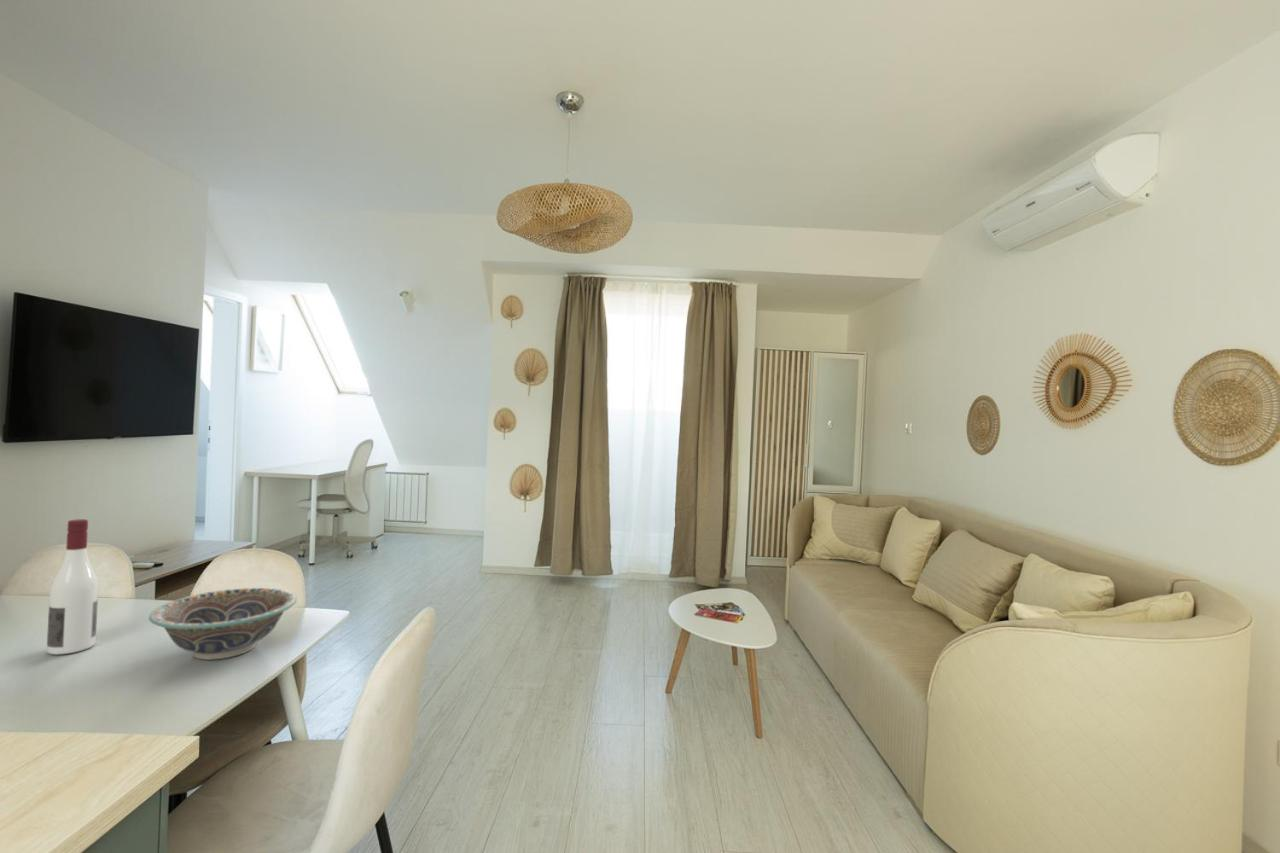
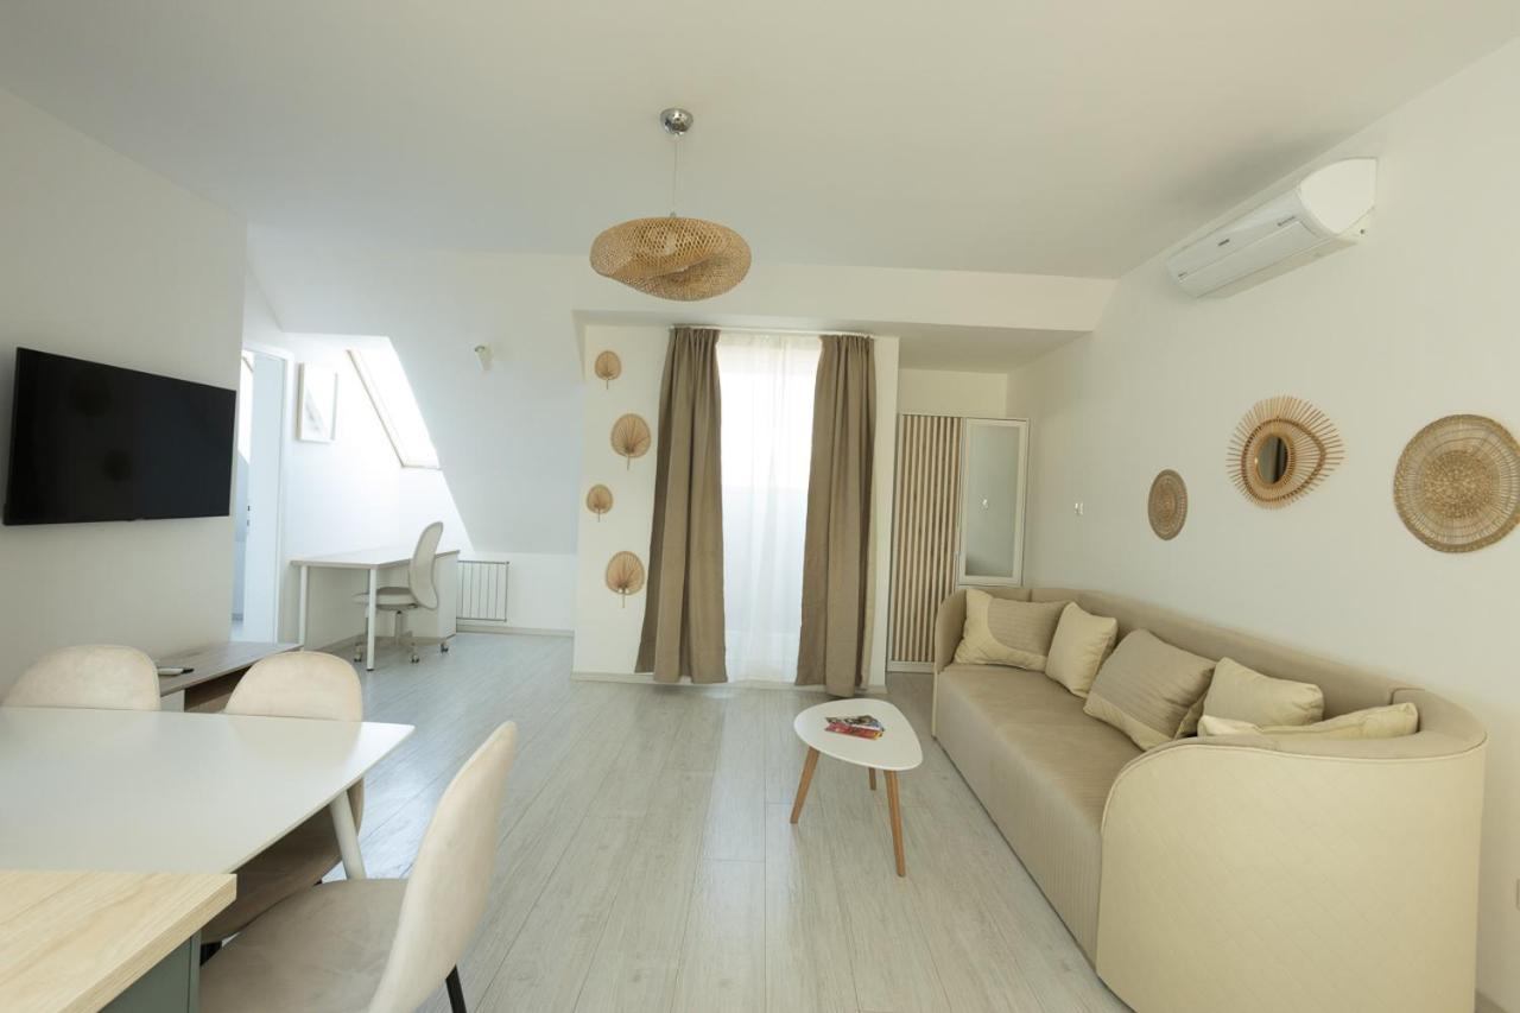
- decorative bowl [148,587,298,661]
- alcohol [46,518,100,656]
